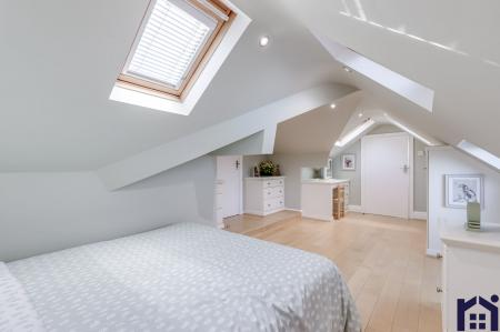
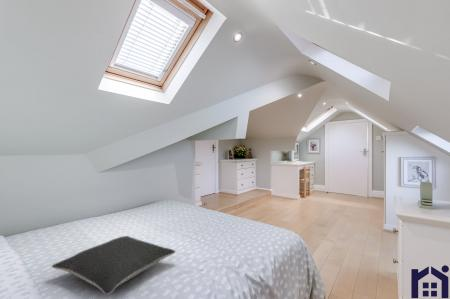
+ pillow [51,235,176,296]
